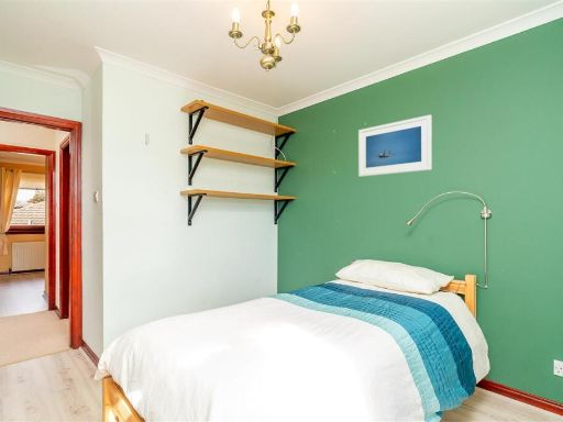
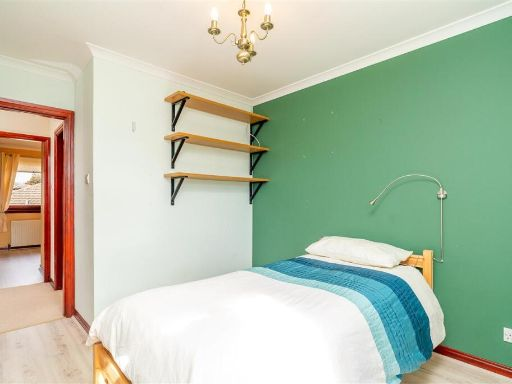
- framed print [357,114,433,178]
